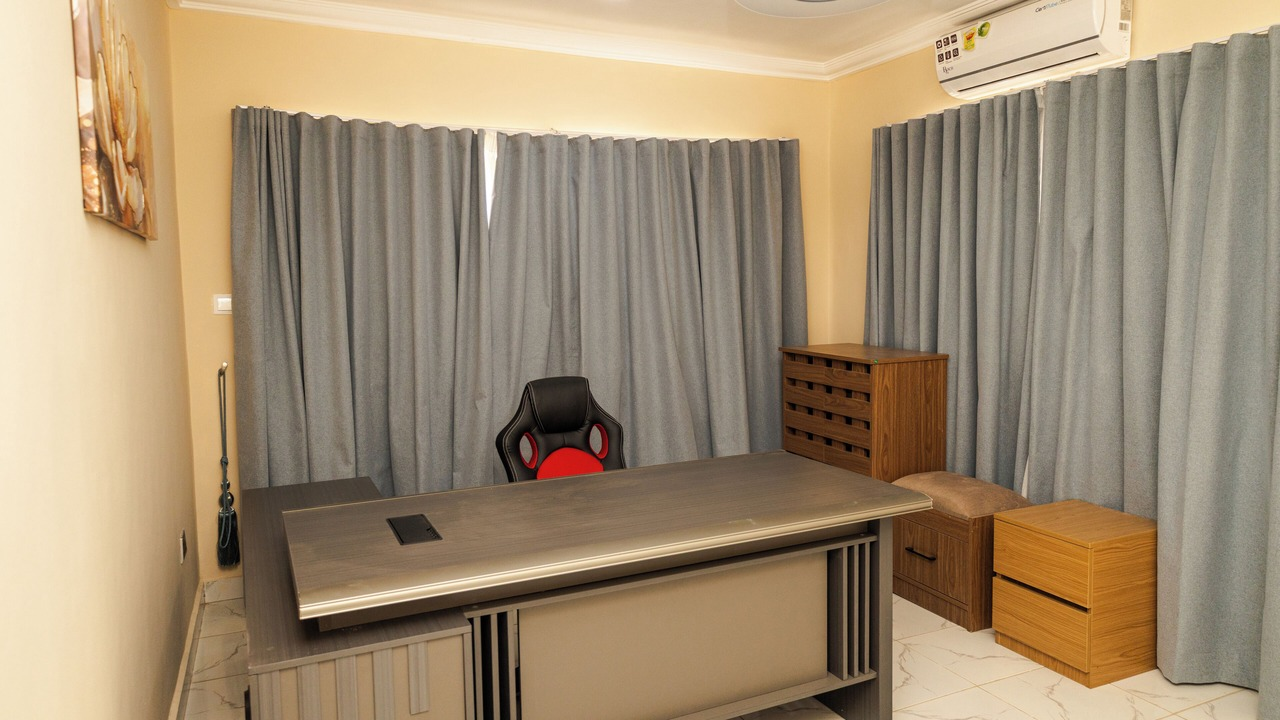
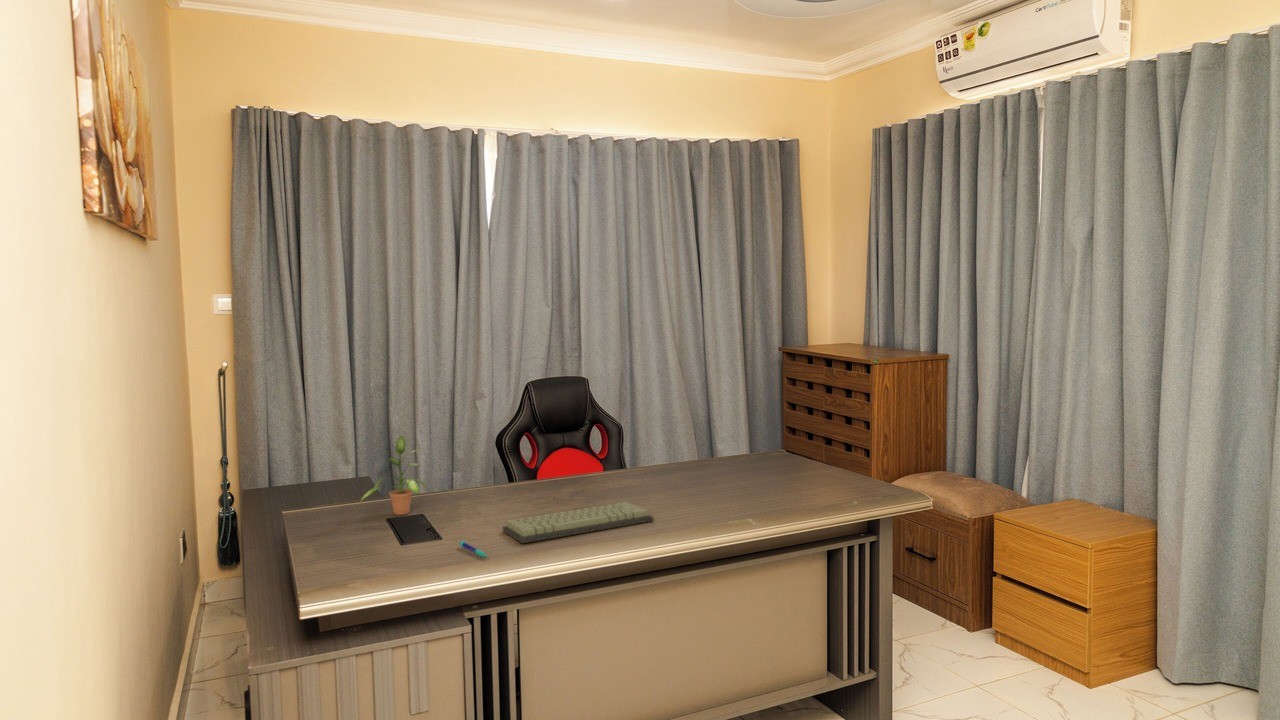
+ potted plant [360,434,429,516]
+ pen [458,540,489,558]
+ keyboard [502,501,655,544]
